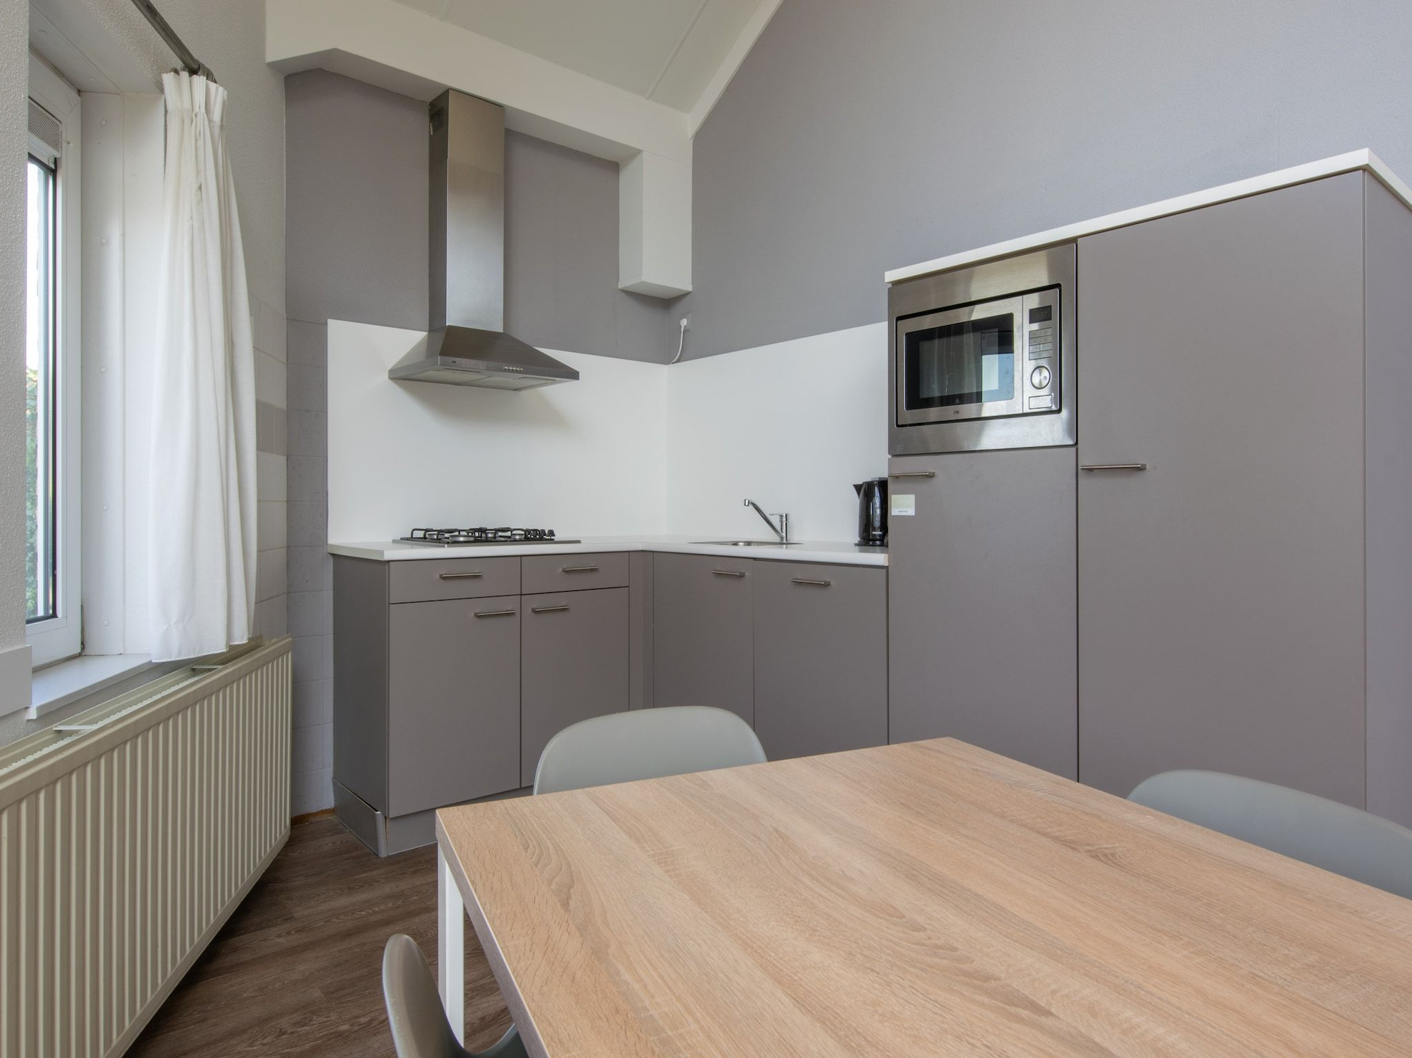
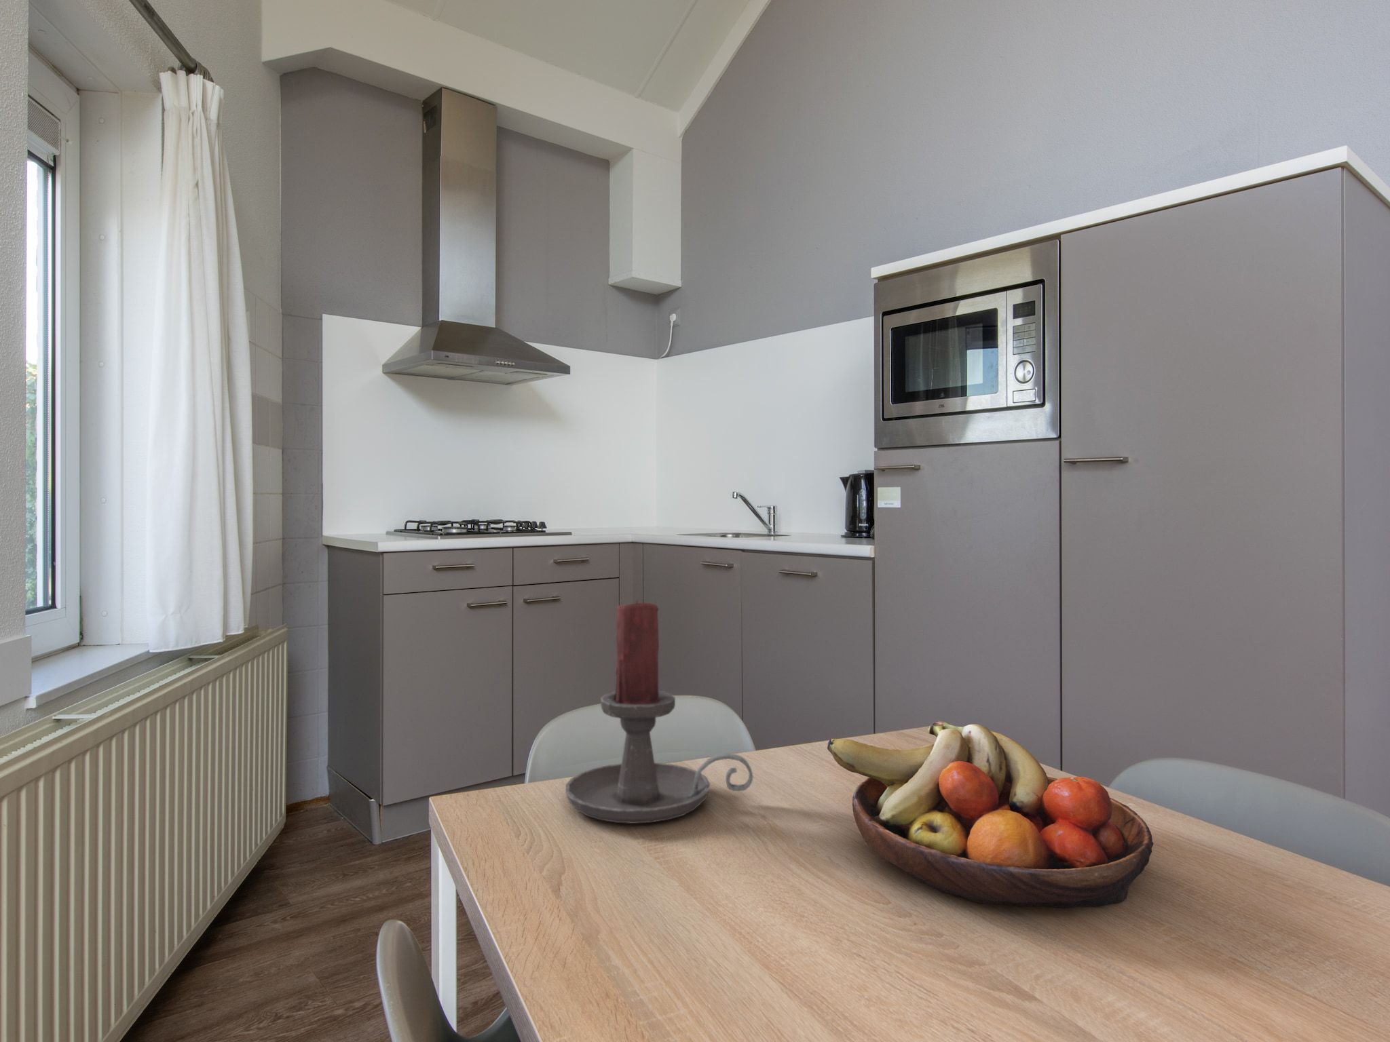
+ candle holder [565,600,754,824]
+ fruit bowl [826,720,1154,908]
